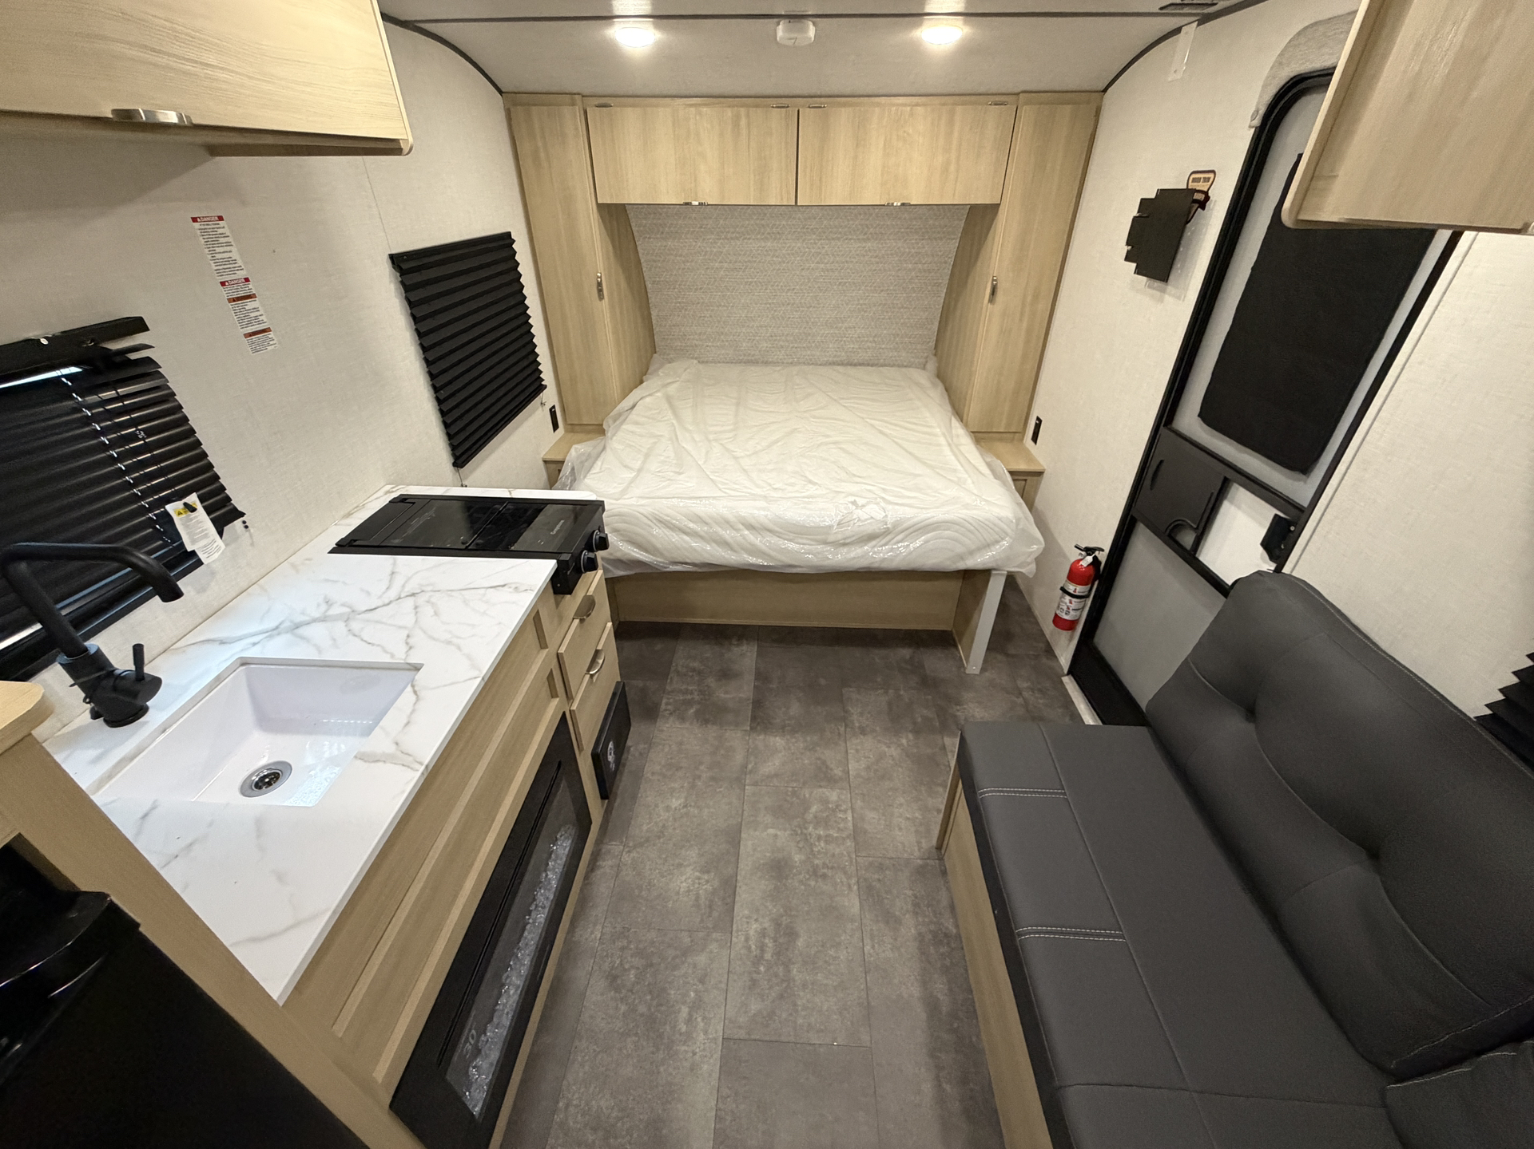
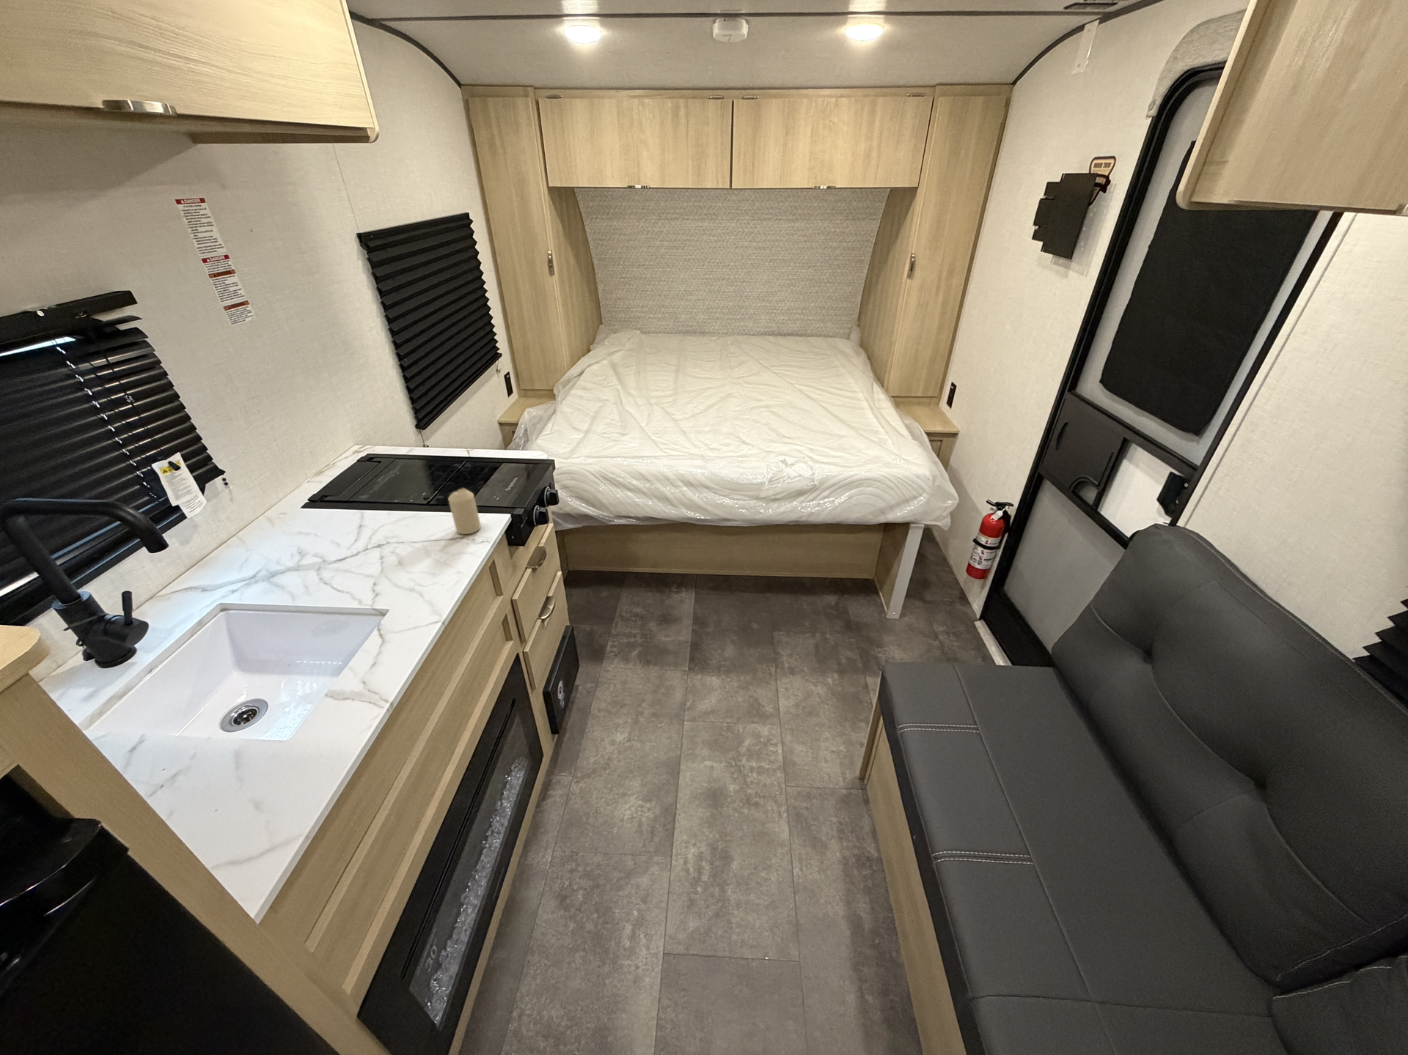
+ candle [447,488,481,535]
